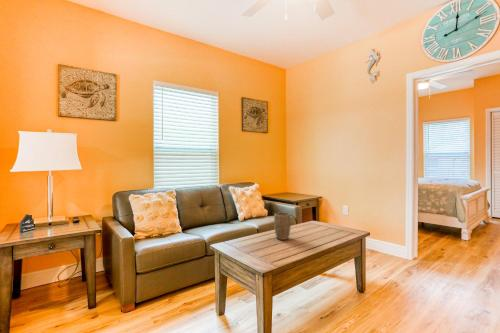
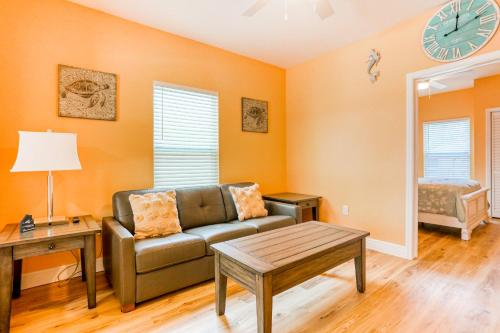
- plant pot [273,211,292,241]
